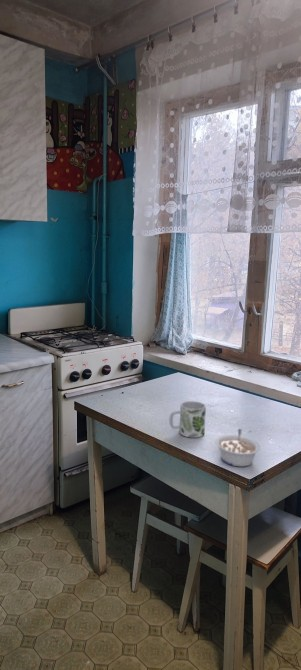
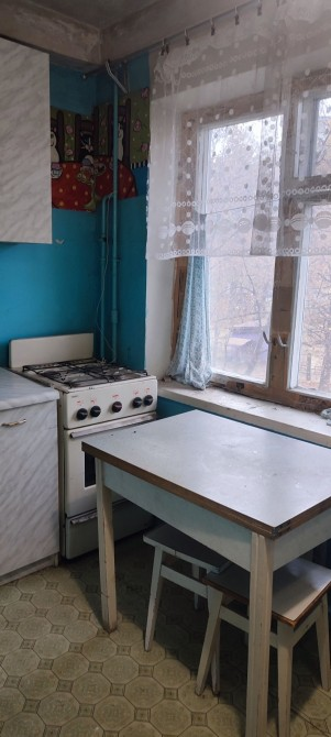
- mug [169,400,207,439]
- legume [214,428,261,468]
